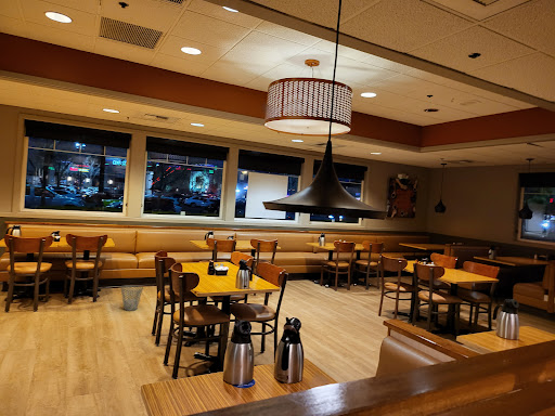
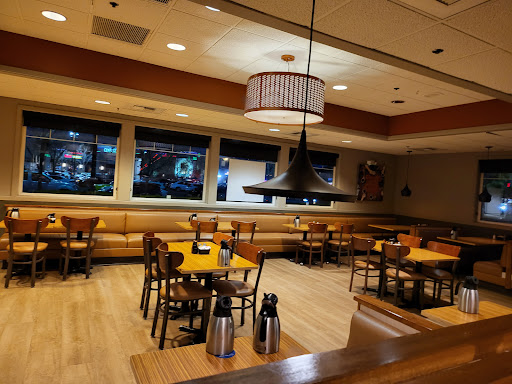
- waste basket [119,285,144,312]
